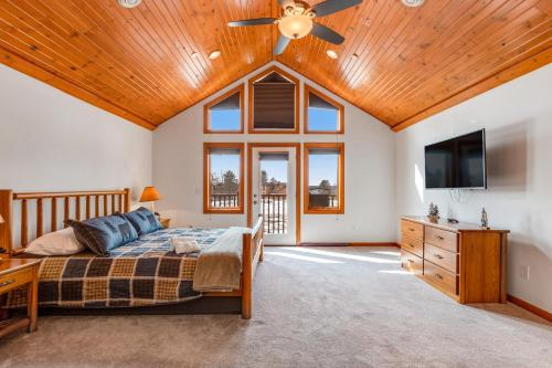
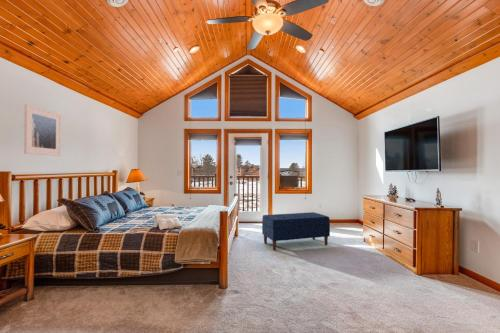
+ bench [261,211,331,252]
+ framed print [23,103,62,157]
